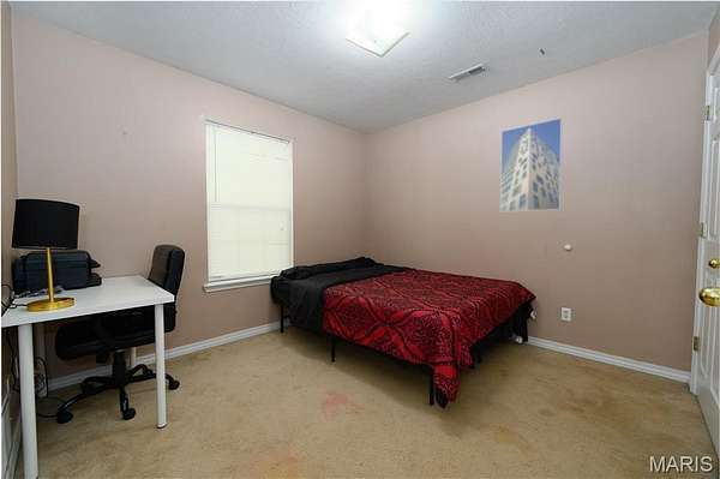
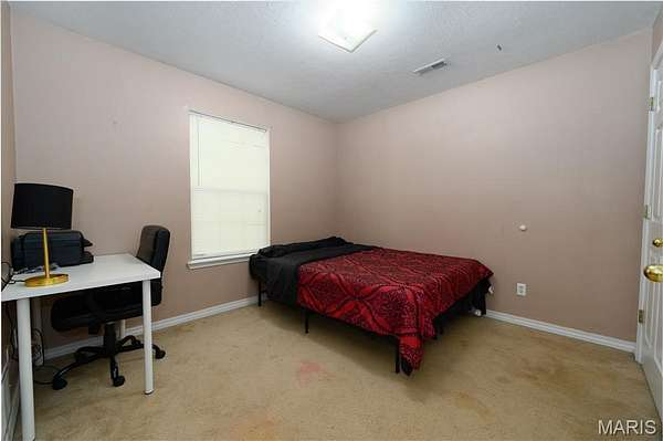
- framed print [499,116,564,214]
